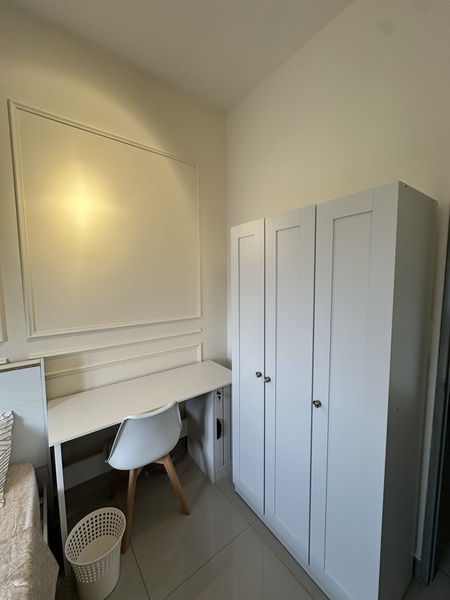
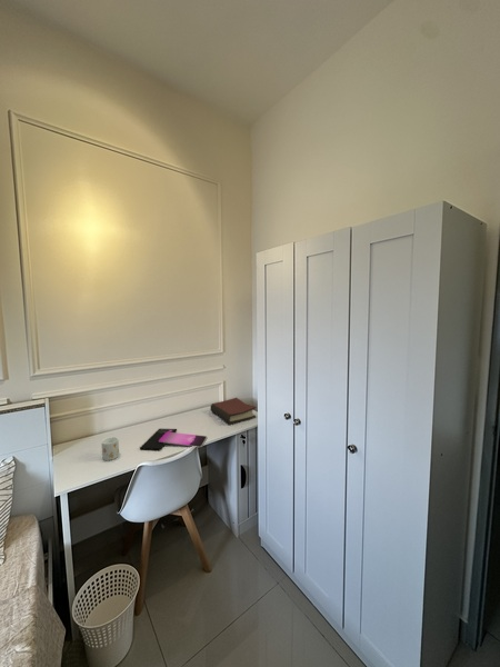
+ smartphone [139,428,208,451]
+ hardback book [210,397,257,426]
+ mug [100,436,120,461]
